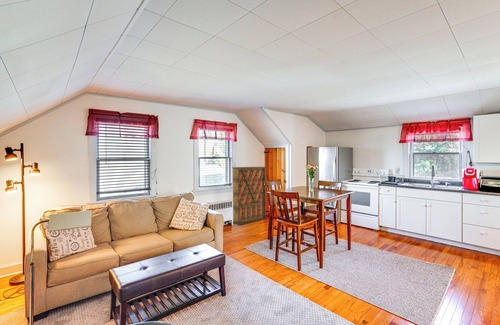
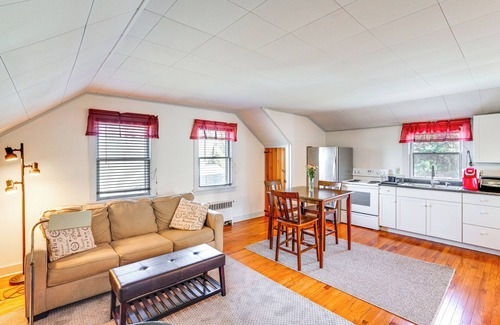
- storage cabinet [232,166,267,226]
